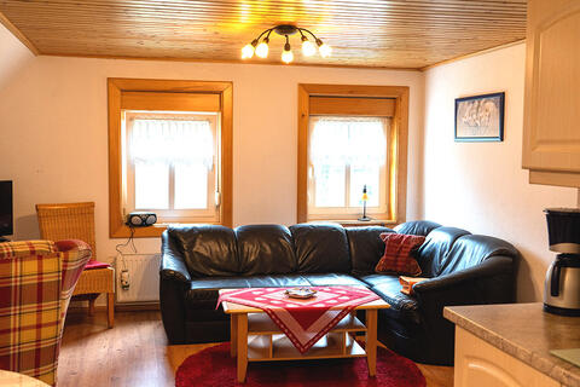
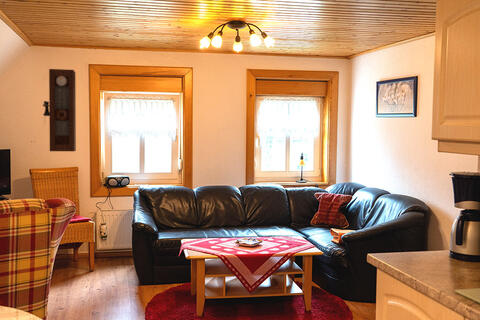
+ pendulum clock [42,68,77,152]
